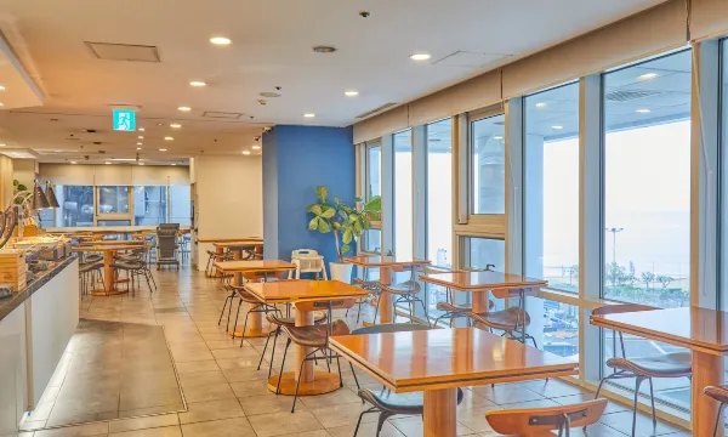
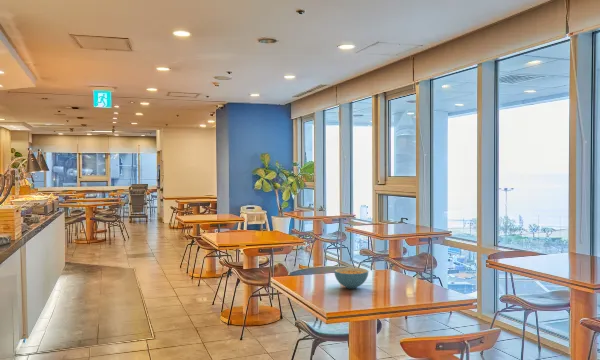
+ cereal bowl [333,267,370,290]
